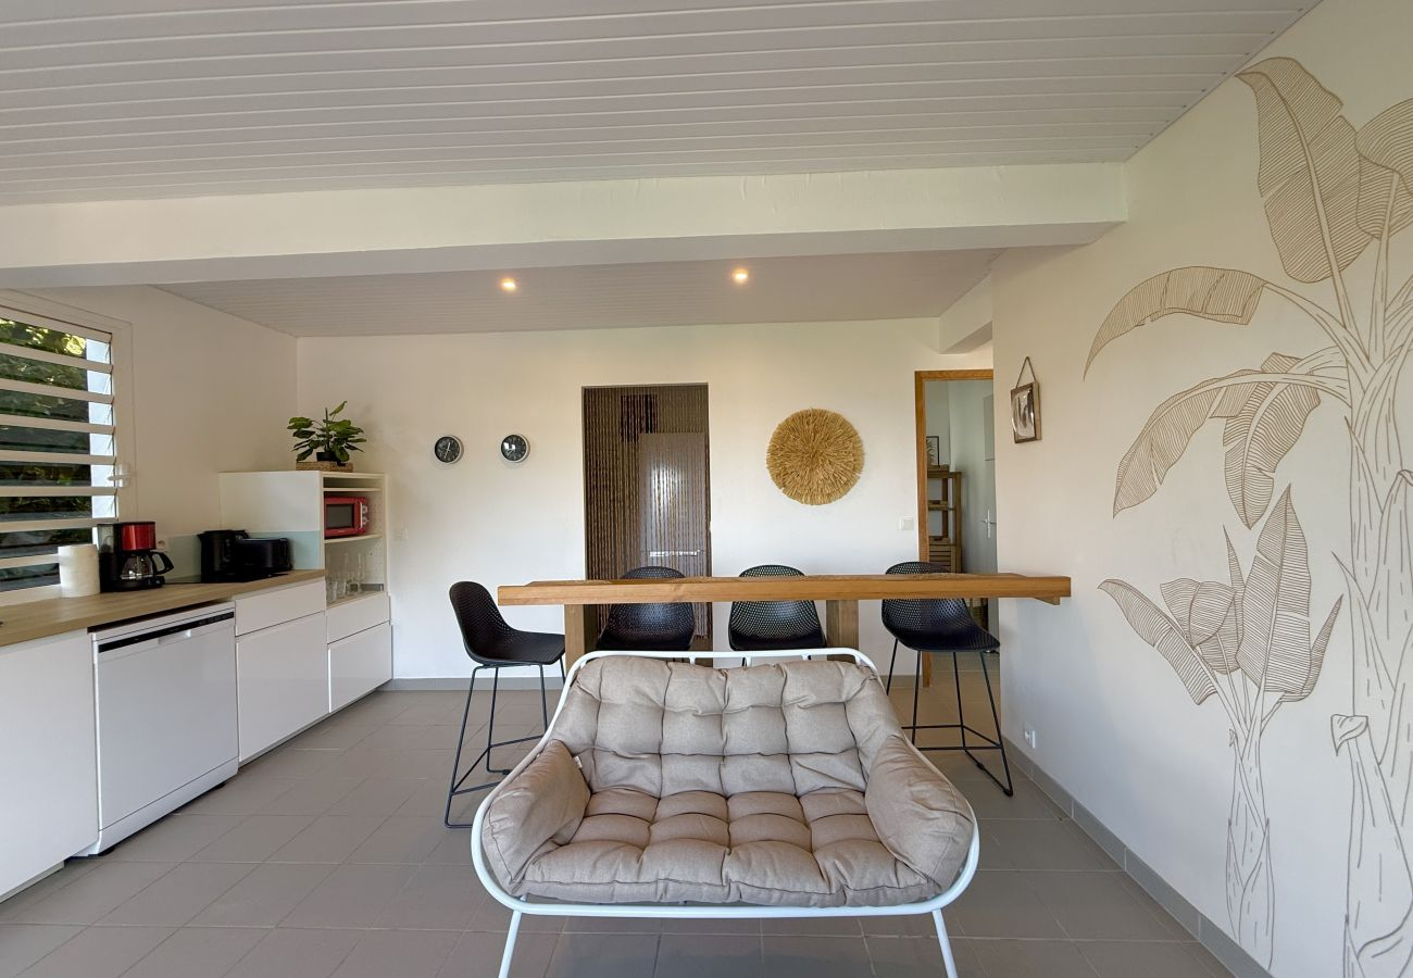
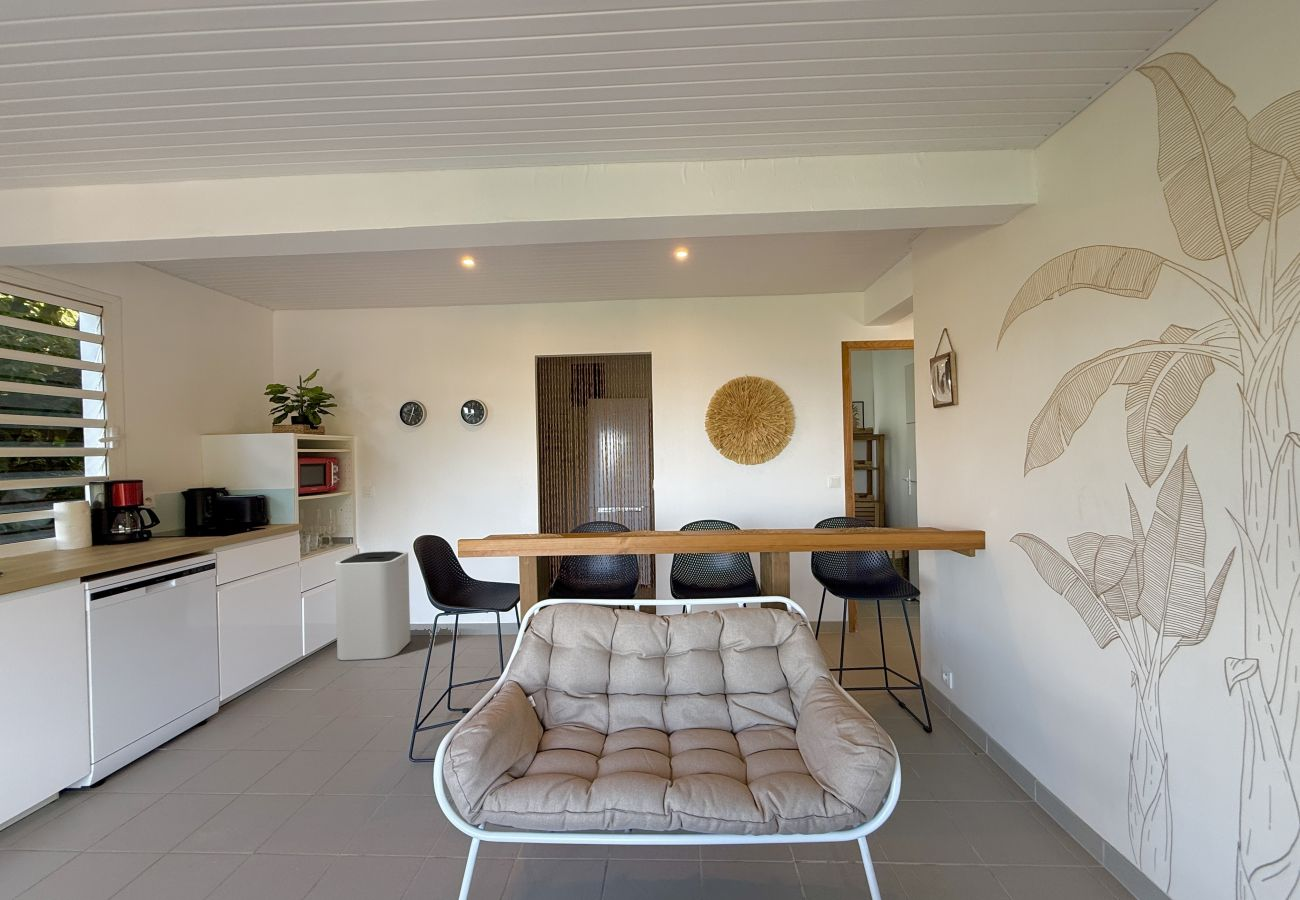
+ trash can [334,550,411,661]
